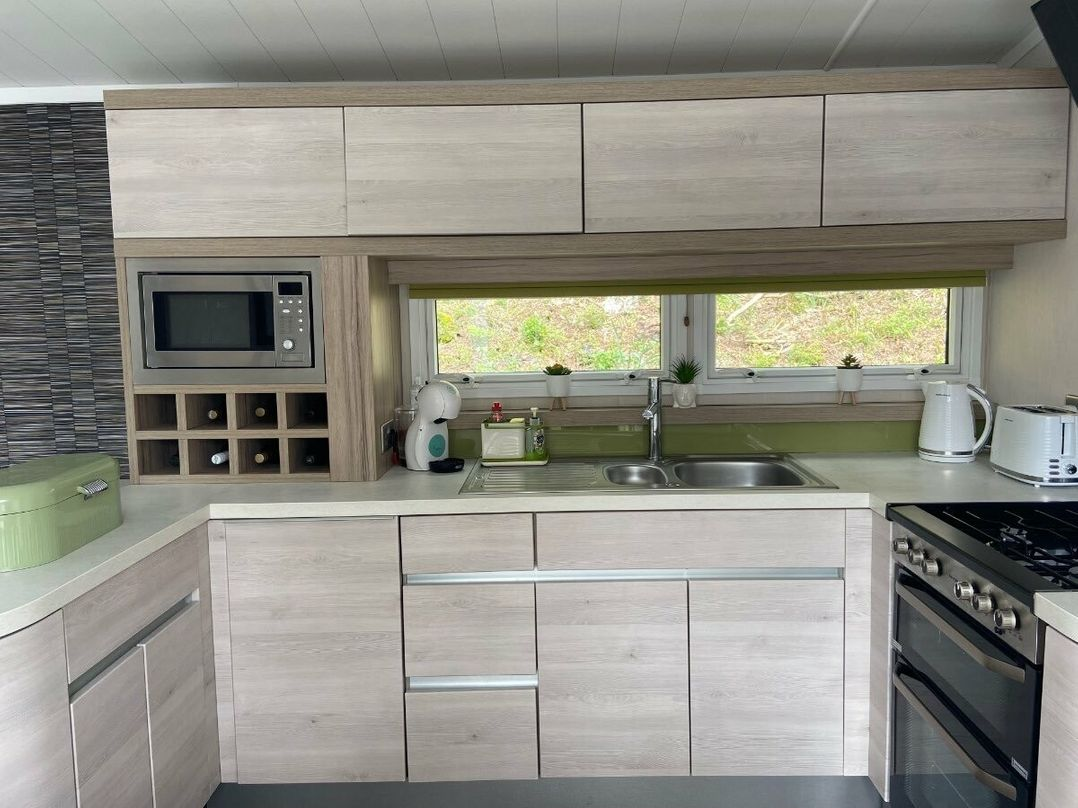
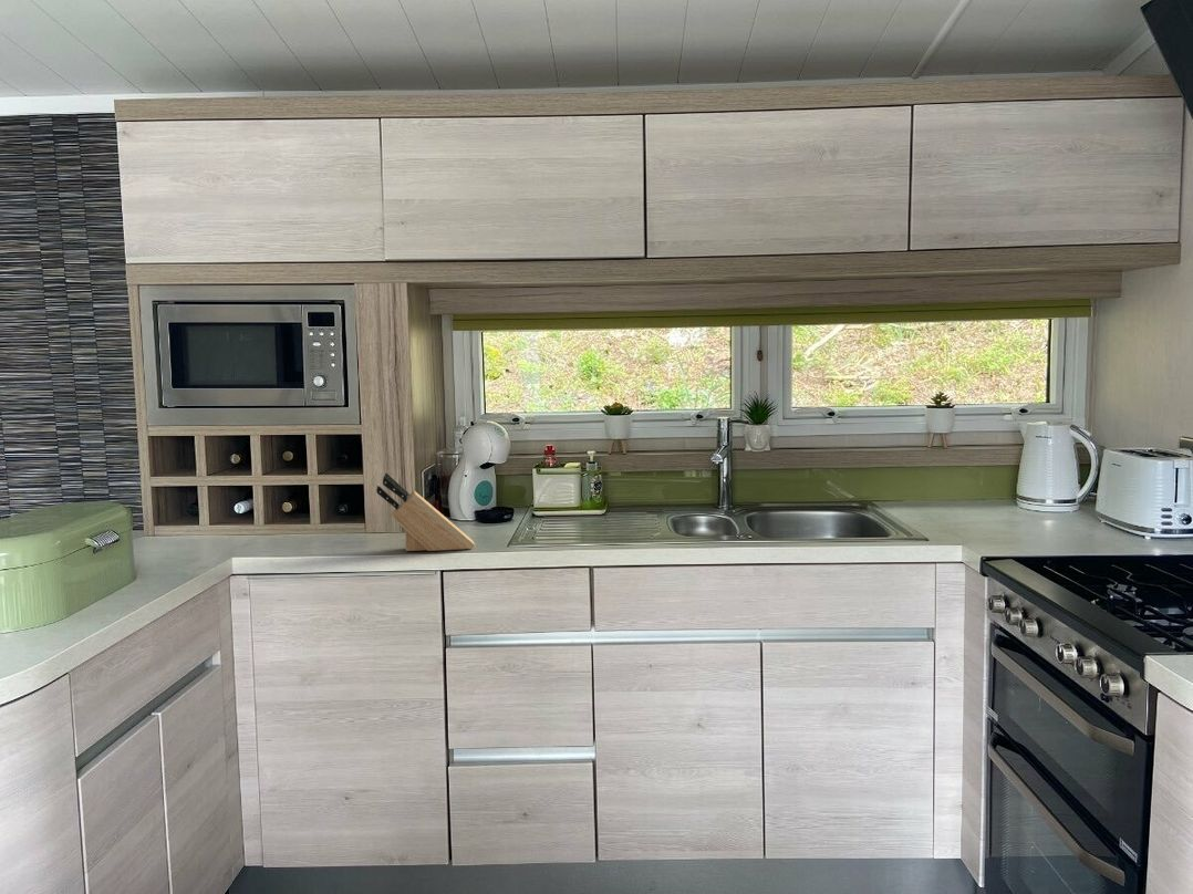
+ knife block [375,472,476,552]
